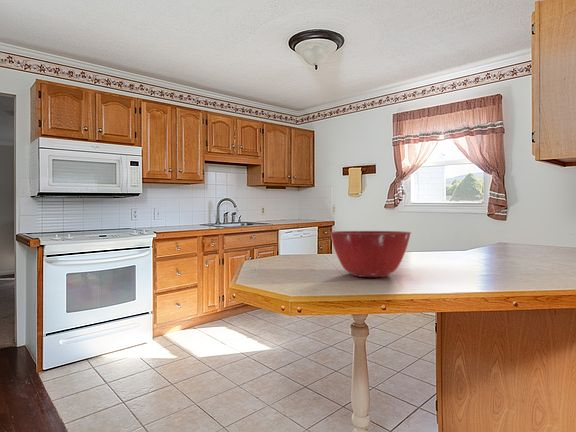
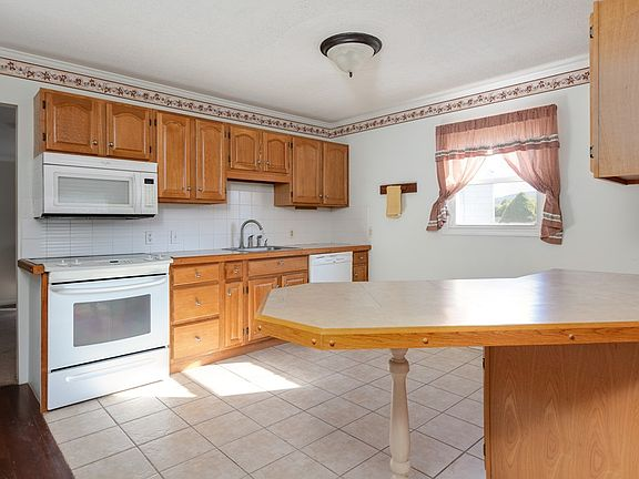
- mixing bowl [328,230,412,278]
